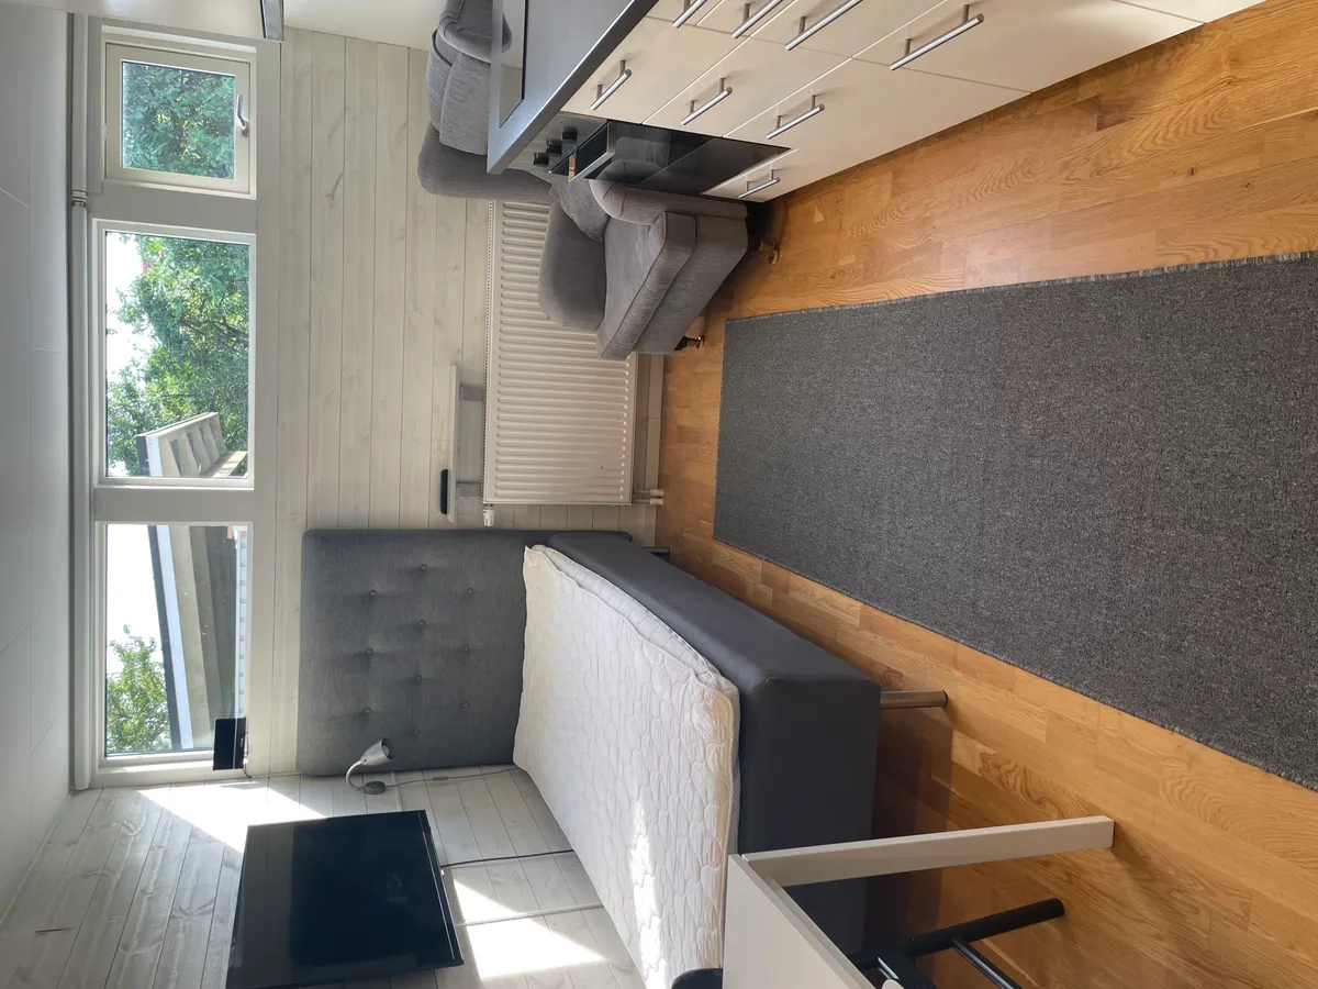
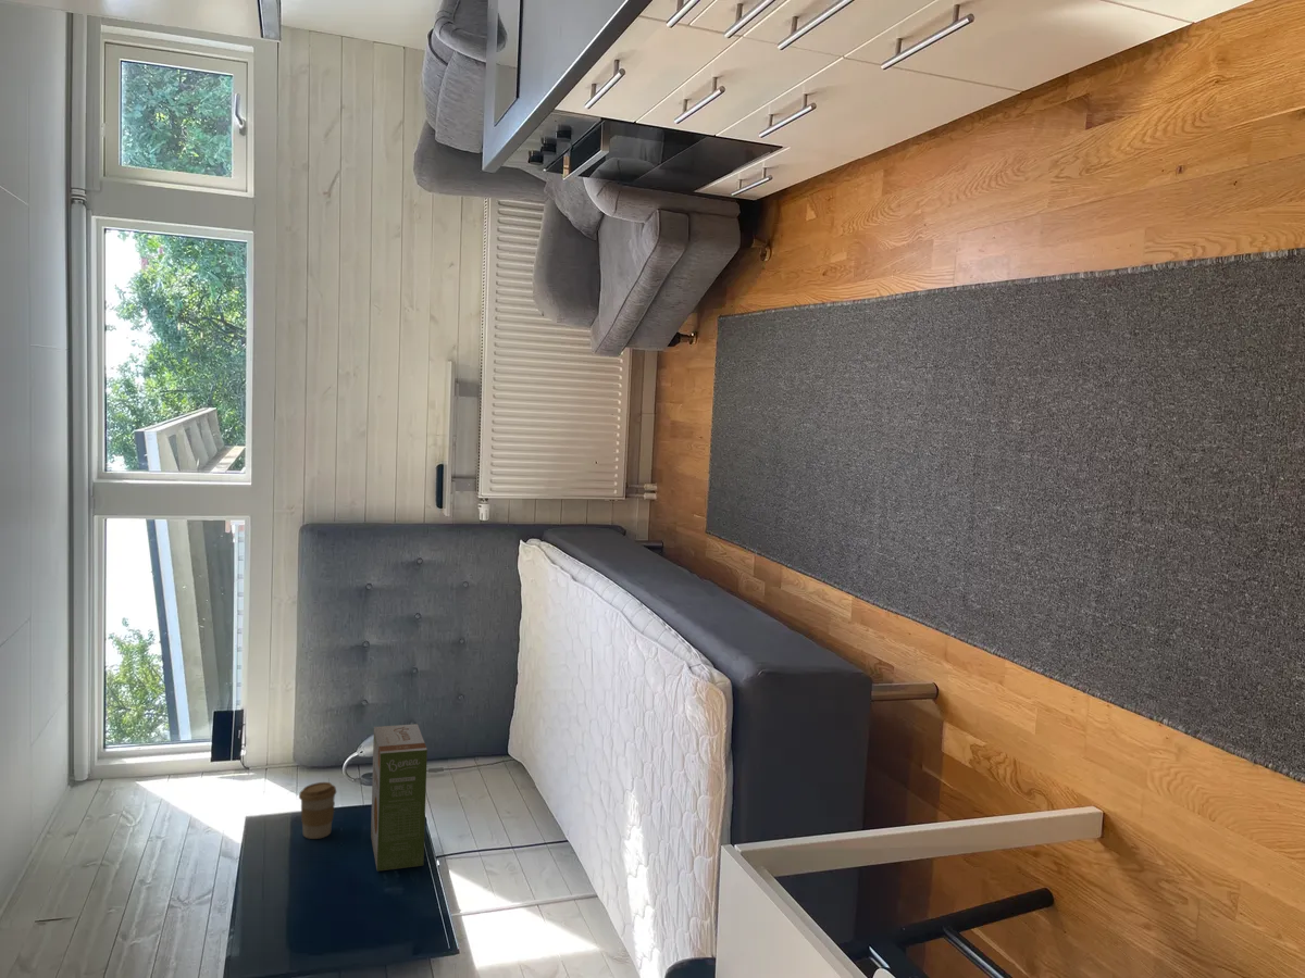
+ coffee cup [298,781,337,840]
+ food box [370,723,428,872]
